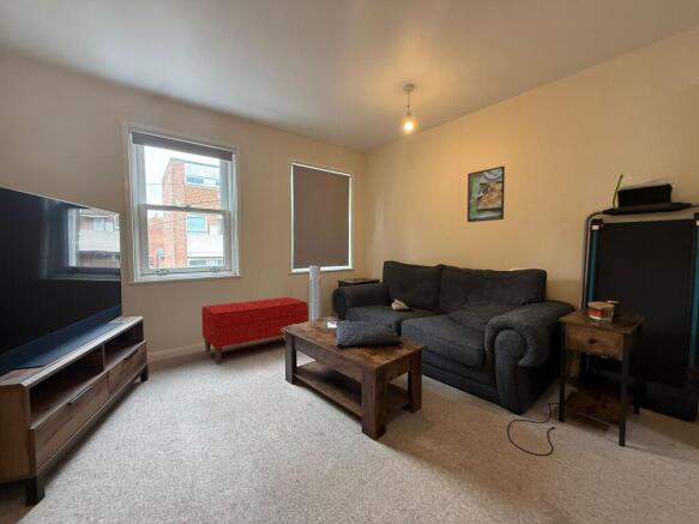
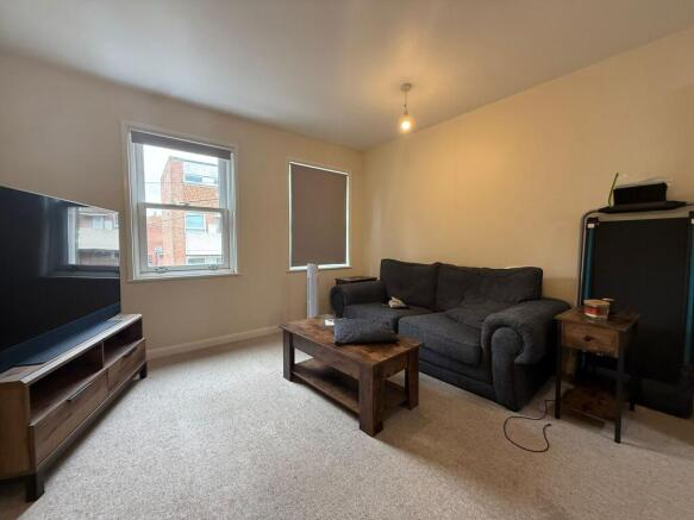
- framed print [466,165,506,223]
- bench [200,296,309,365]
